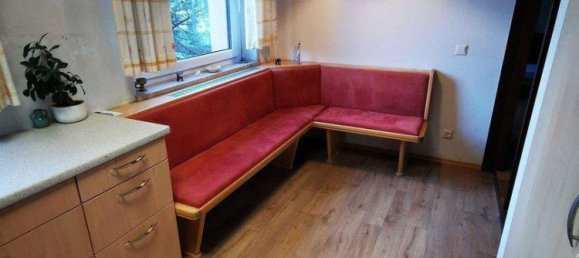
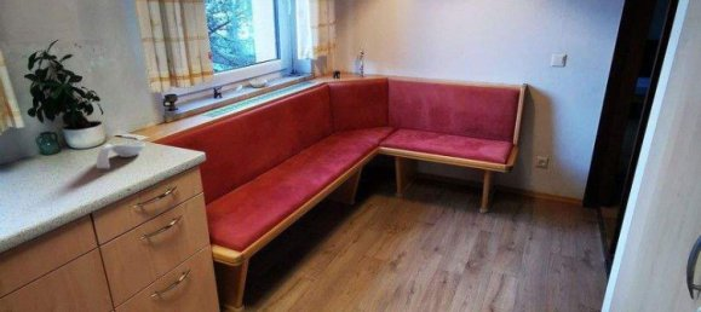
+ spoon rest [94,141,146,169]
